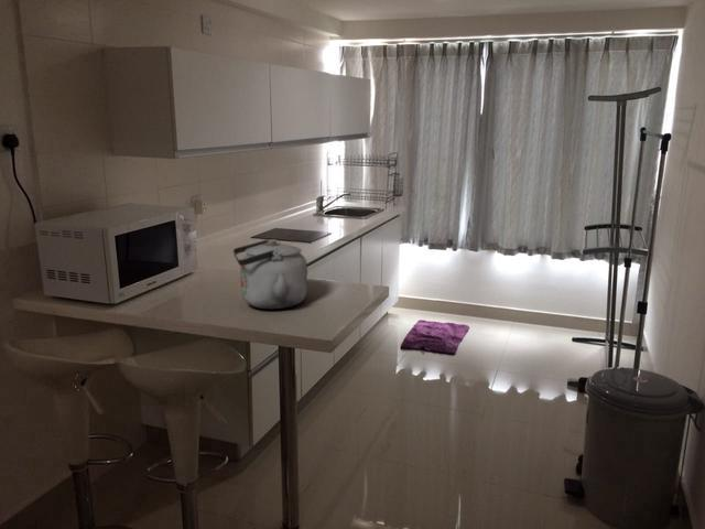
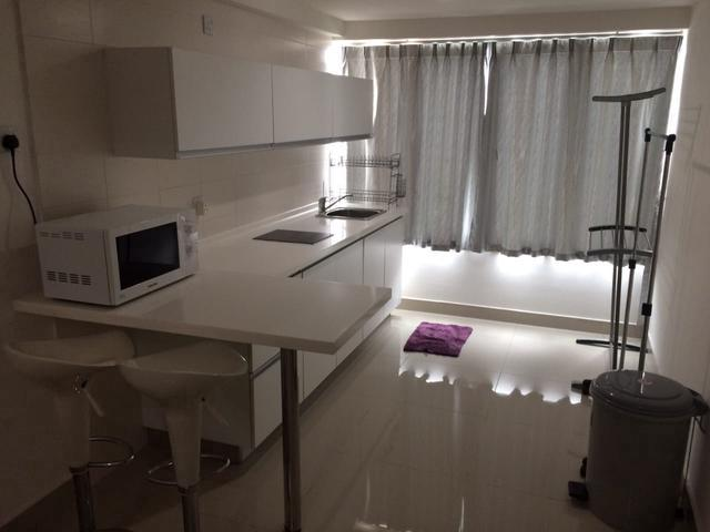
- kettle [232,238,308,310]
